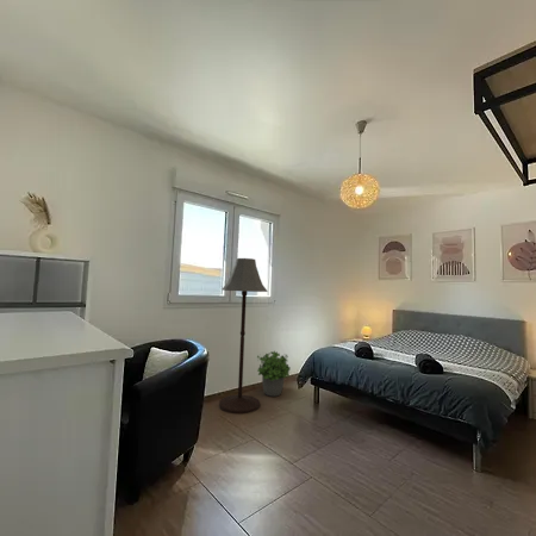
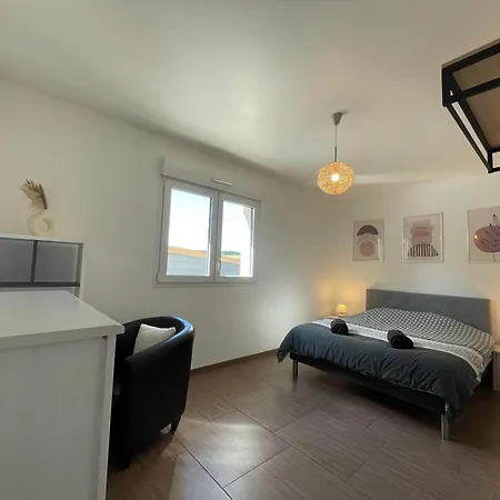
- potted plant [256,350,292,398]
- floor lamp [218,257,269,415]
